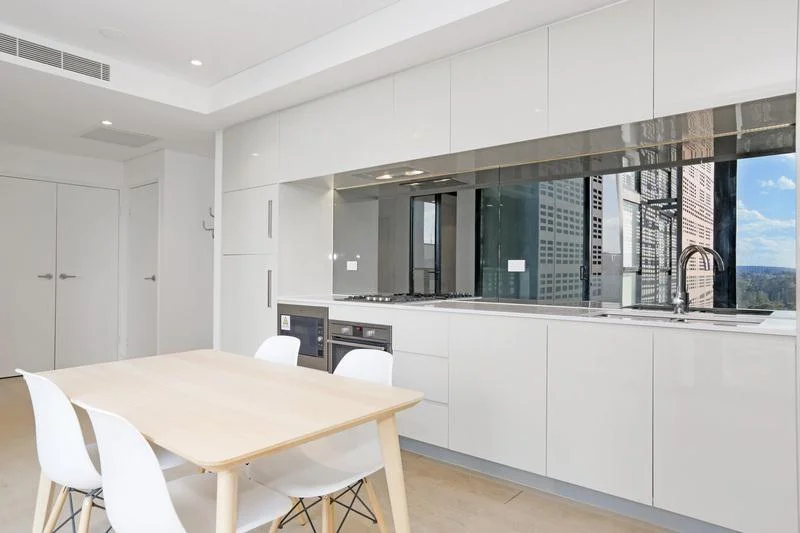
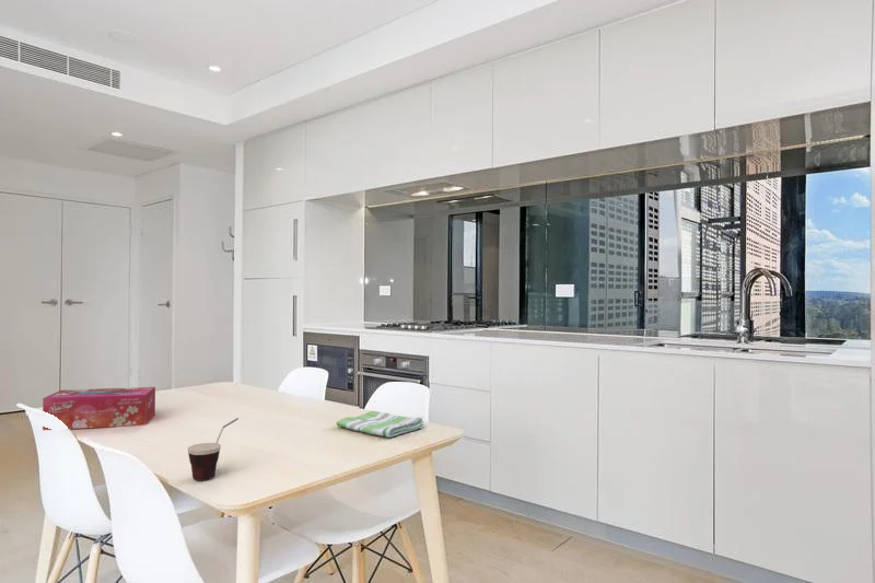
+ cup [187,417,240,481]
+ tissue box [42,386,156,431]
+ dish towel [336,410,424,439]
